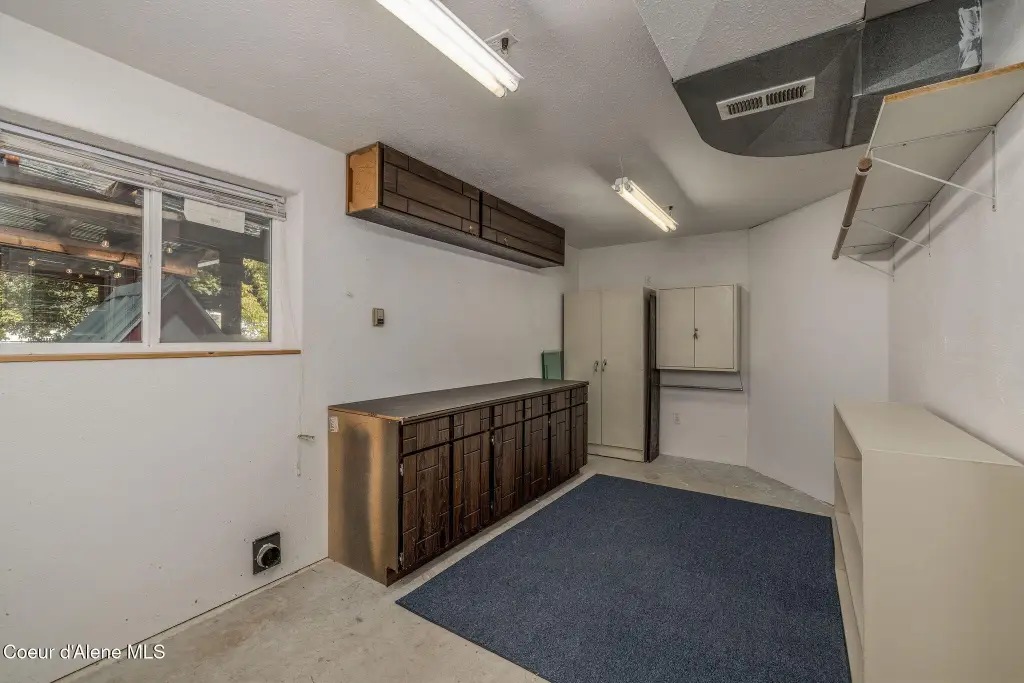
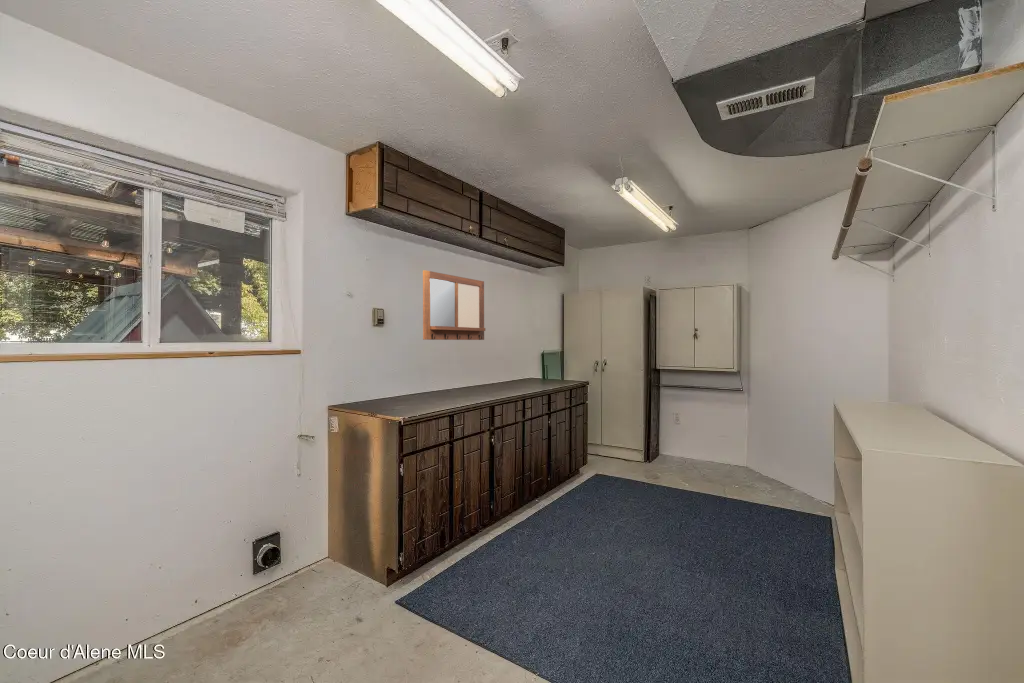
+ writing board [422,269,486,341]
